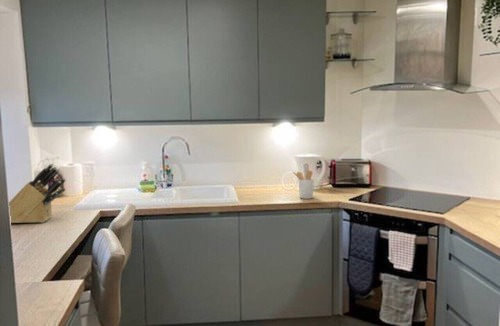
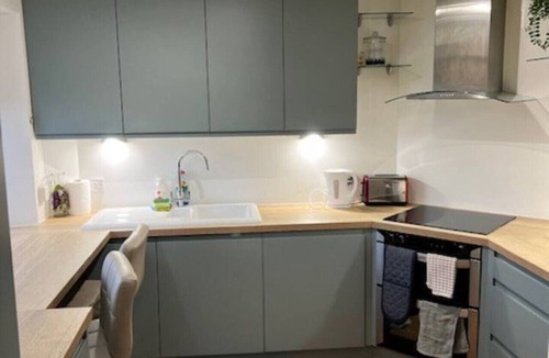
- utensil holder [291,169,315,200]
- knife block [8,163,67,224]
